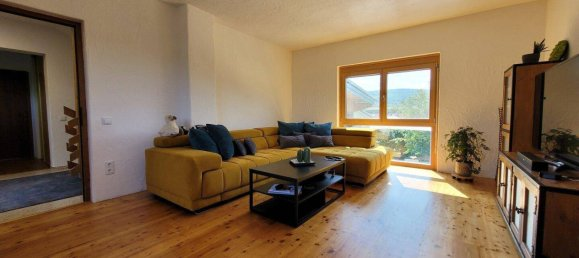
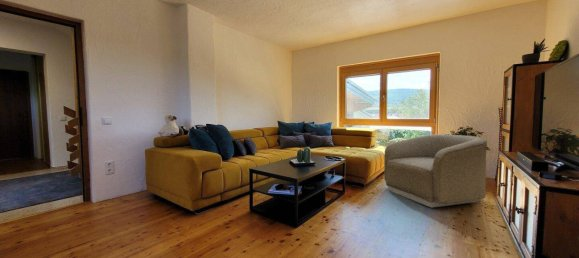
+ armchair [383,133,488,208]
